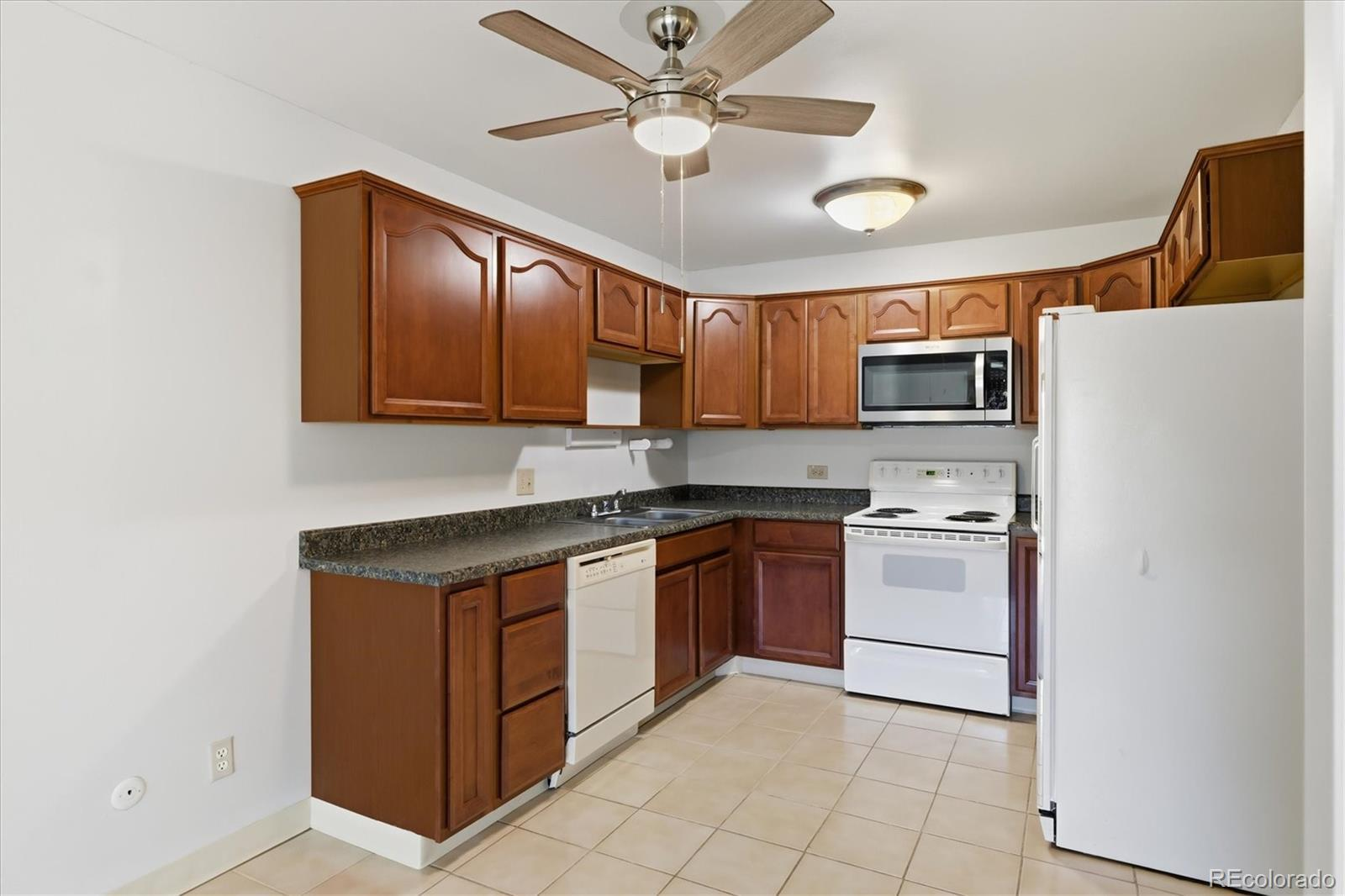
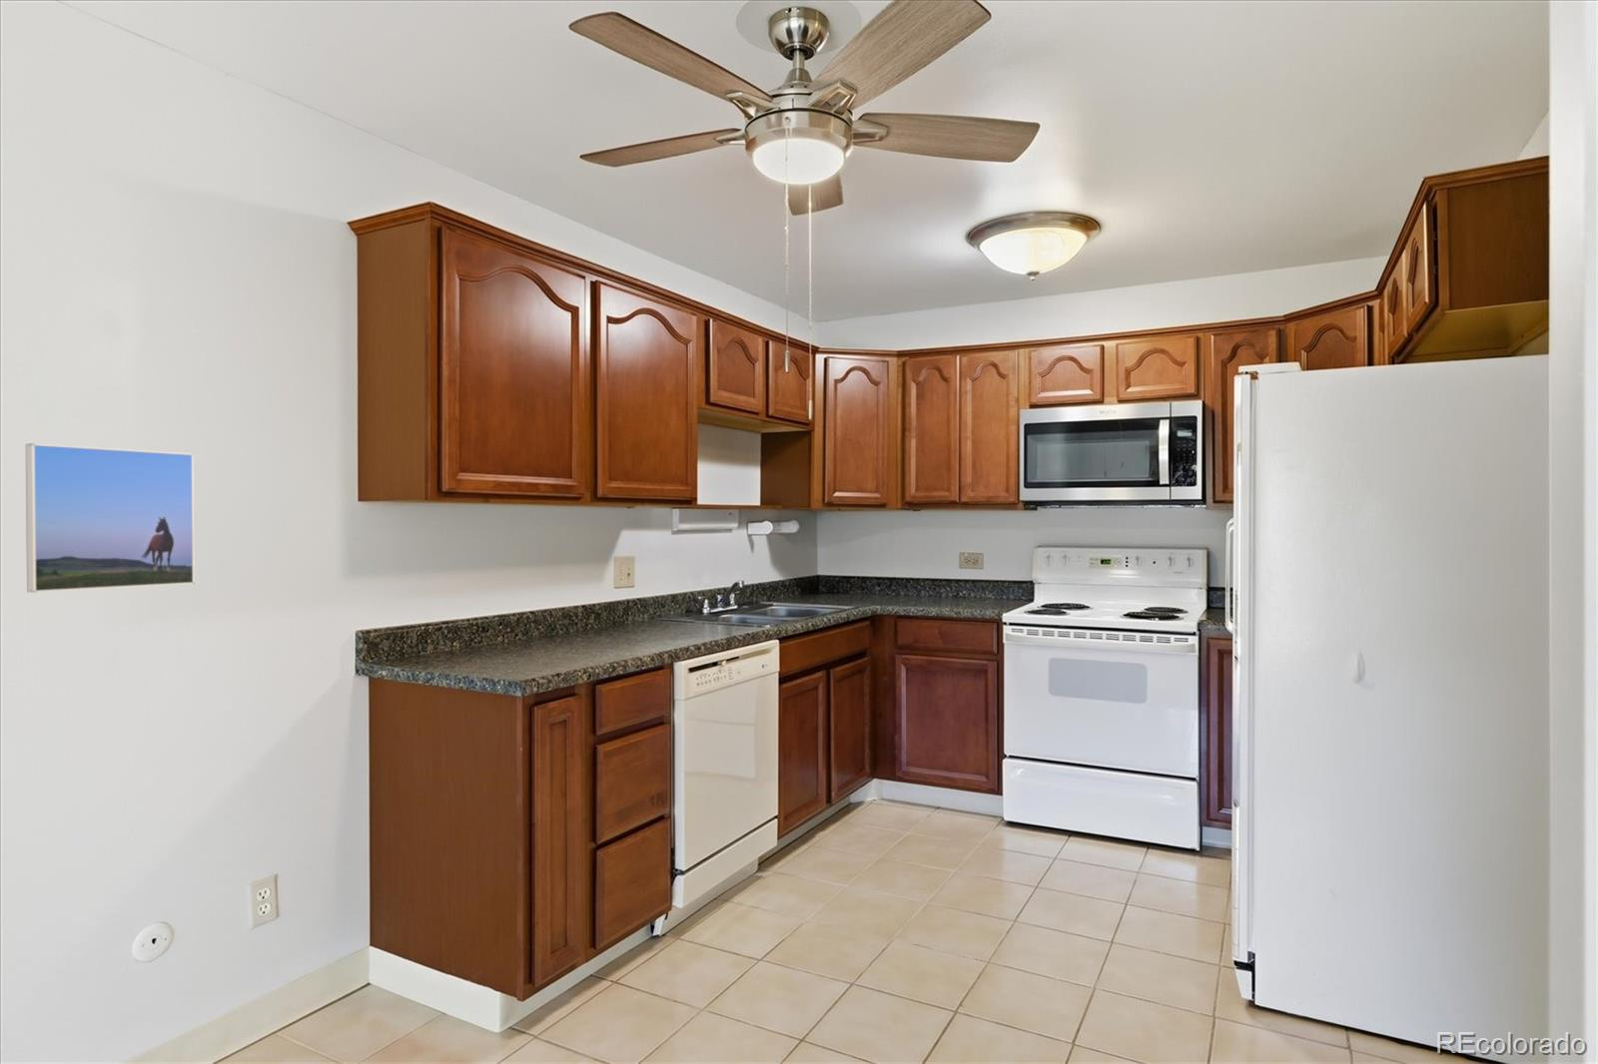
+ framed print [25,442,196,594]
